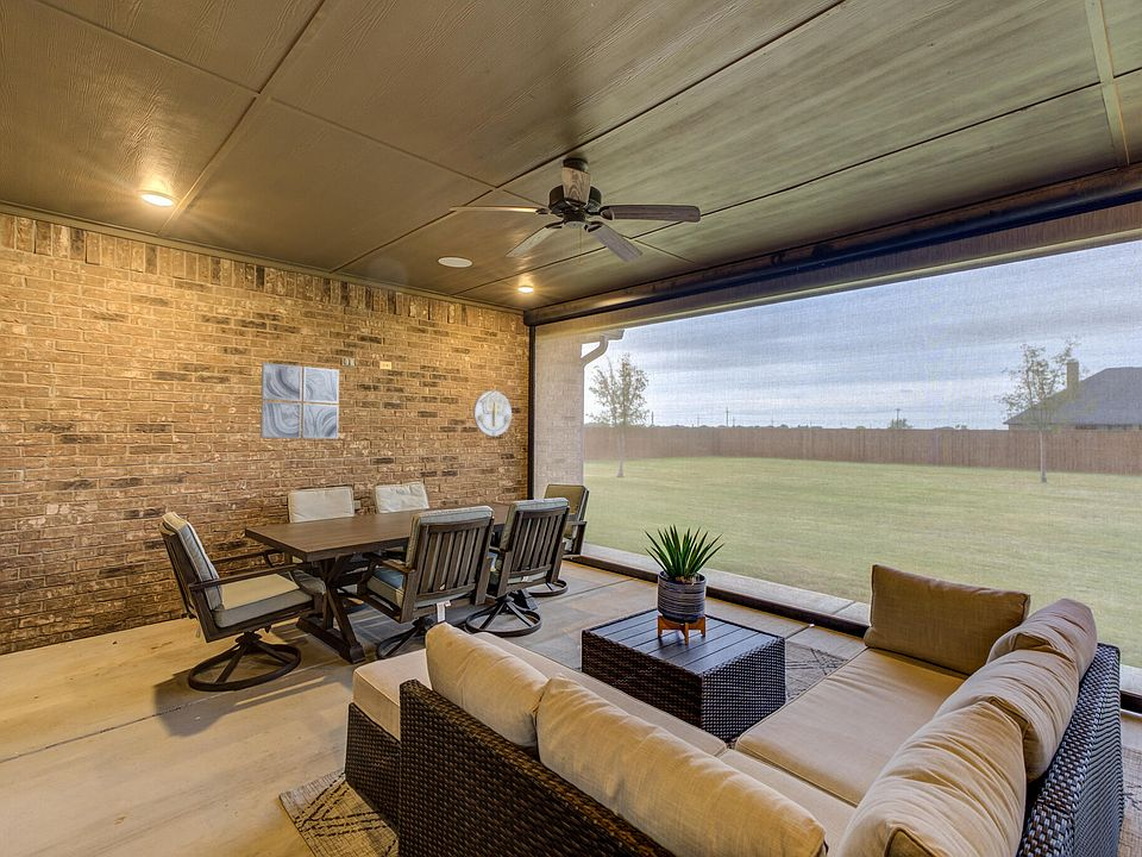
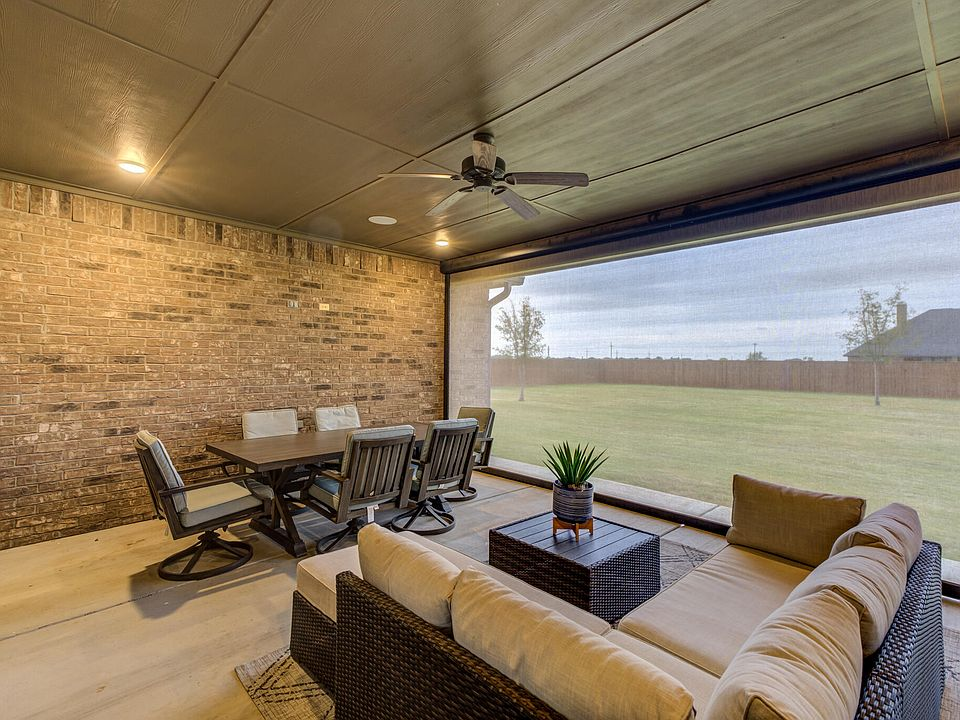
- wall decoration [472,389,513,437]
- wall art [259,362,340,440]
